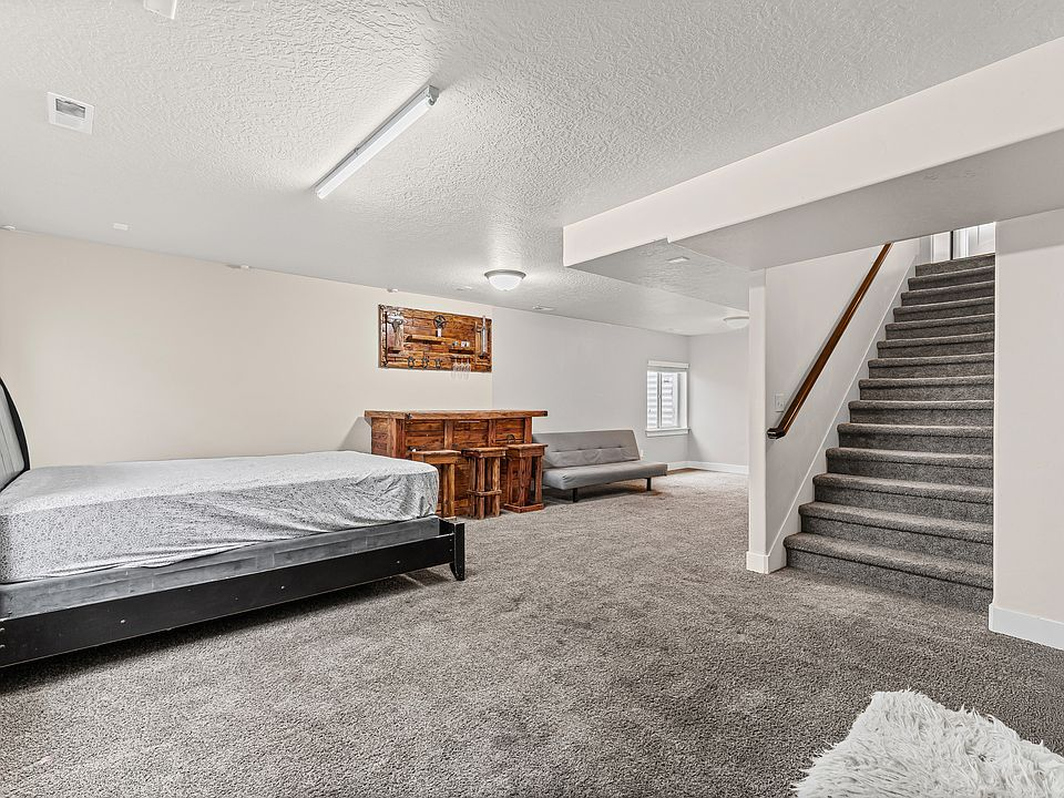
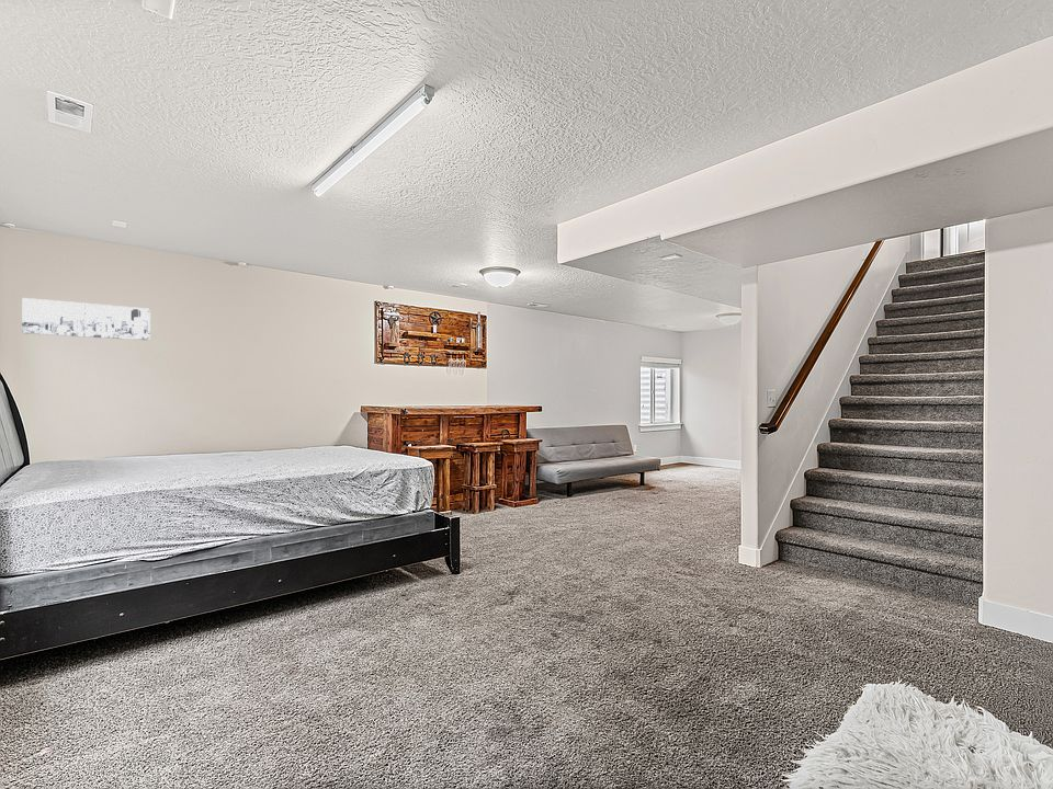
+ wall art [21,297,151,342]
